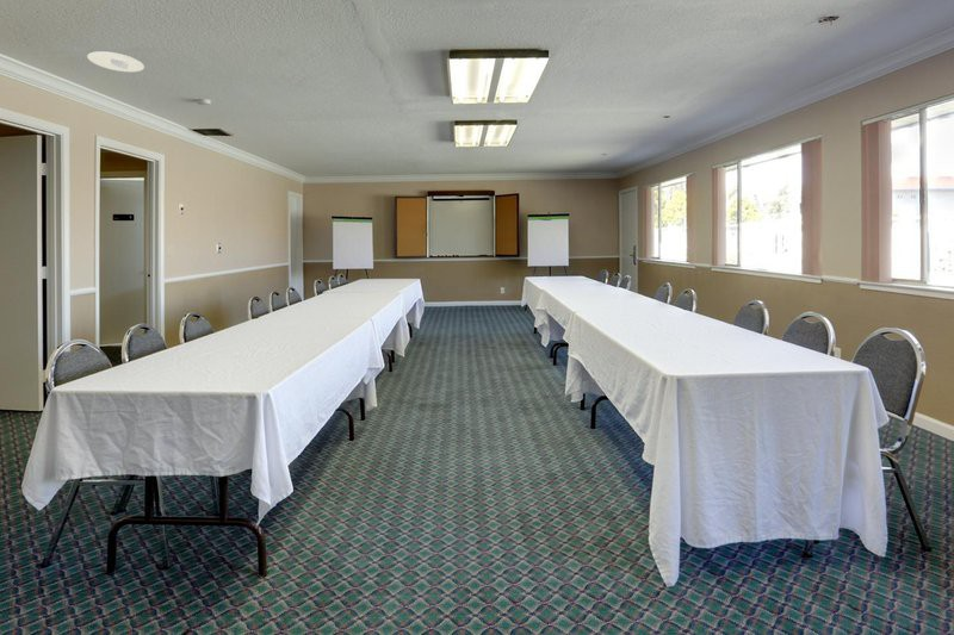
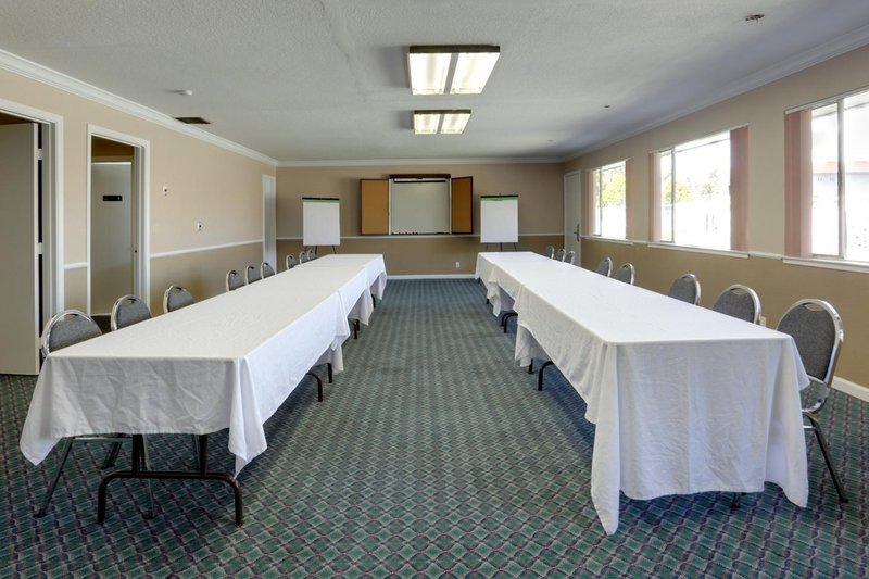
- recessed light [86,50,145,73]
